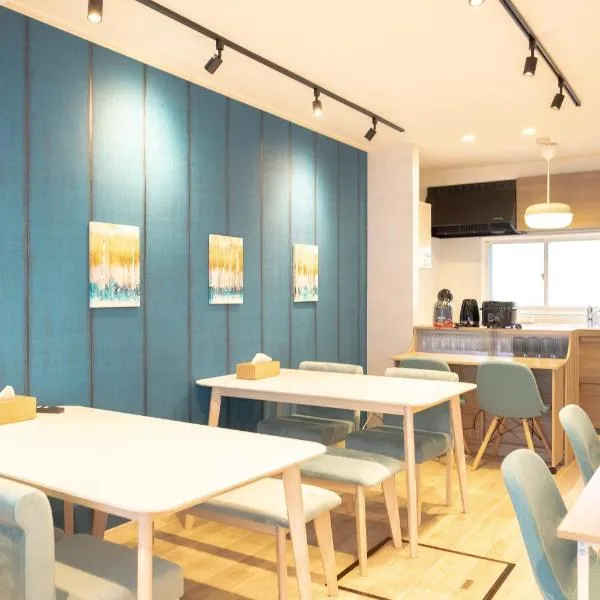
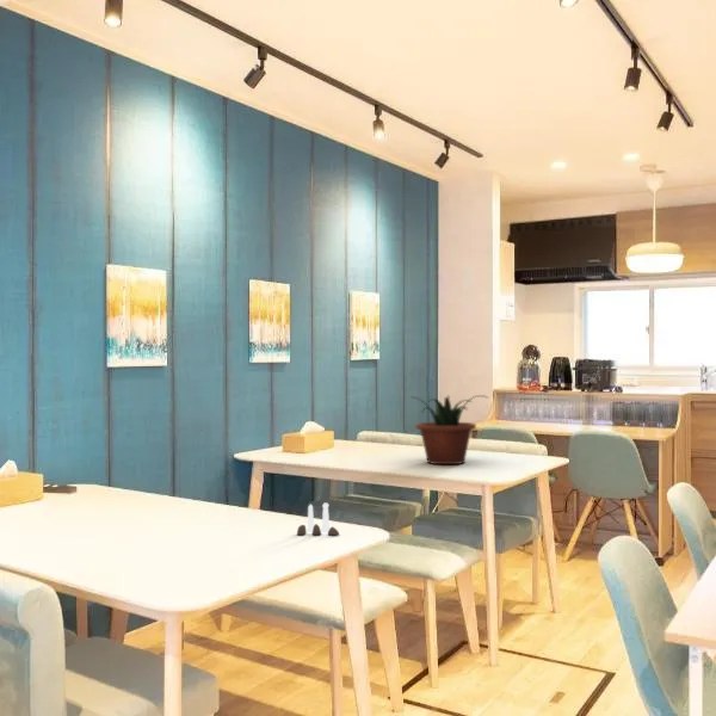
+ potted plant [409,394,490,465]
+ salt and pepper shaker set [296,502,340,536]
